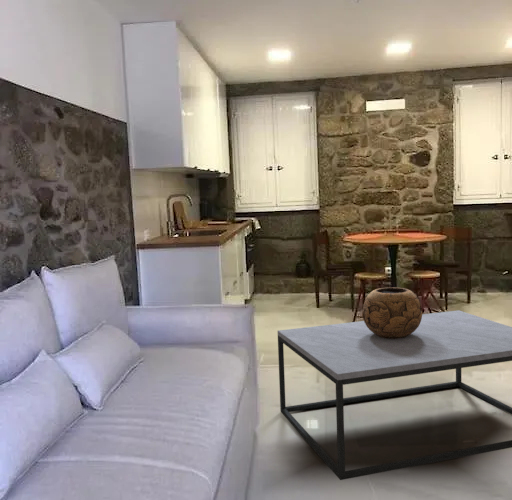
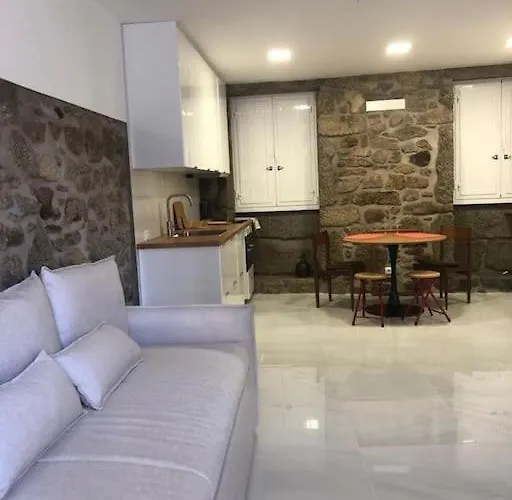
- coffee table [277,309,512,481]
- decorative bowl [361,287,423,339]
